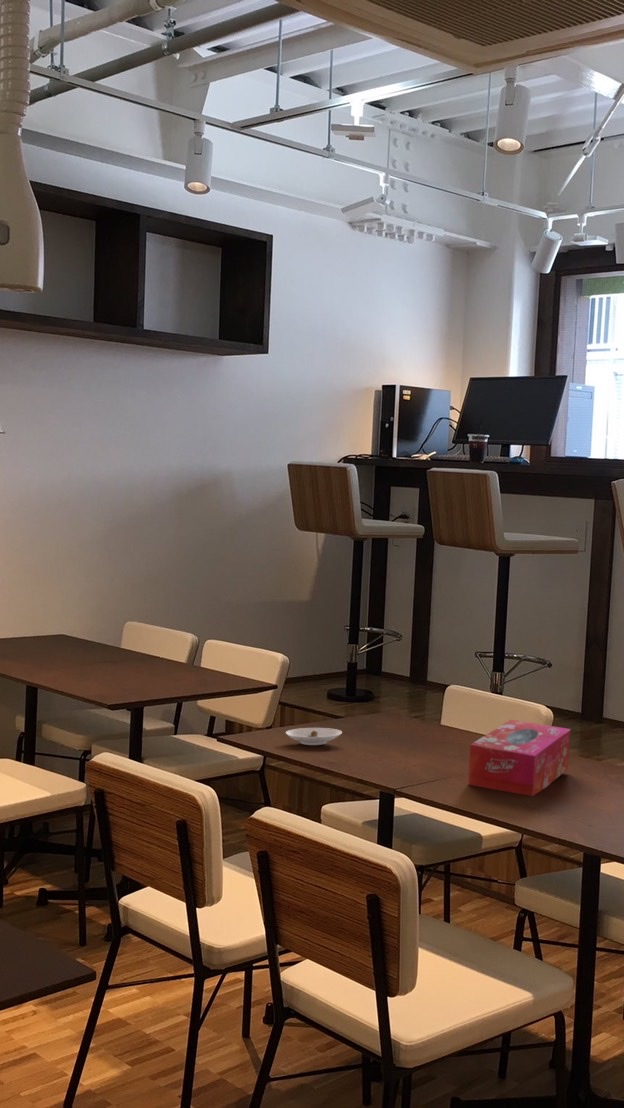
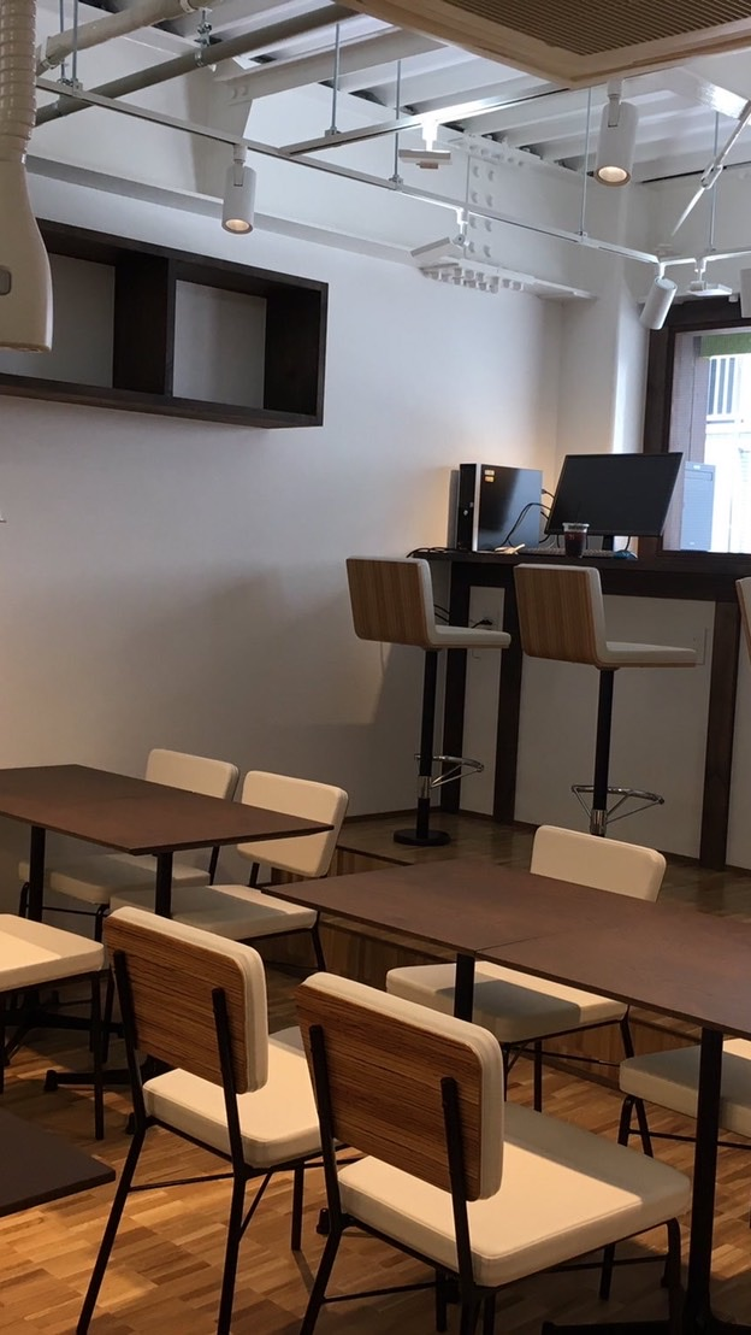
- saucer [285,727,343,746]
- tissue box [467,719,572,797]
